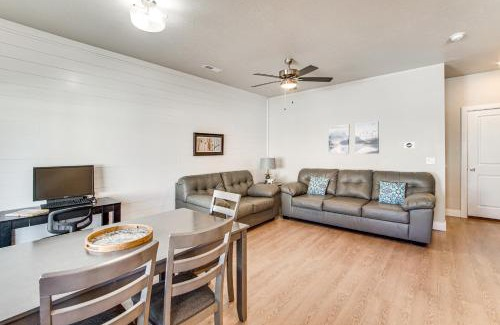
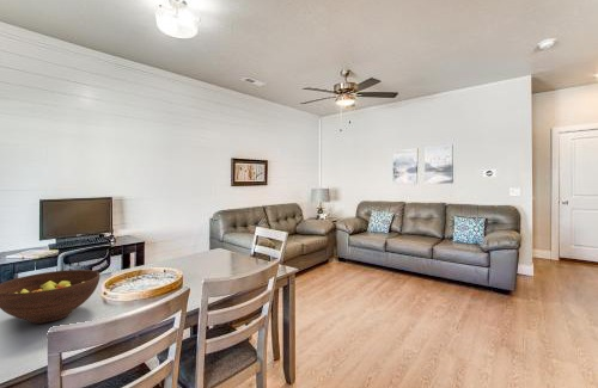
+ fruit bowl [0,269,102,325]
